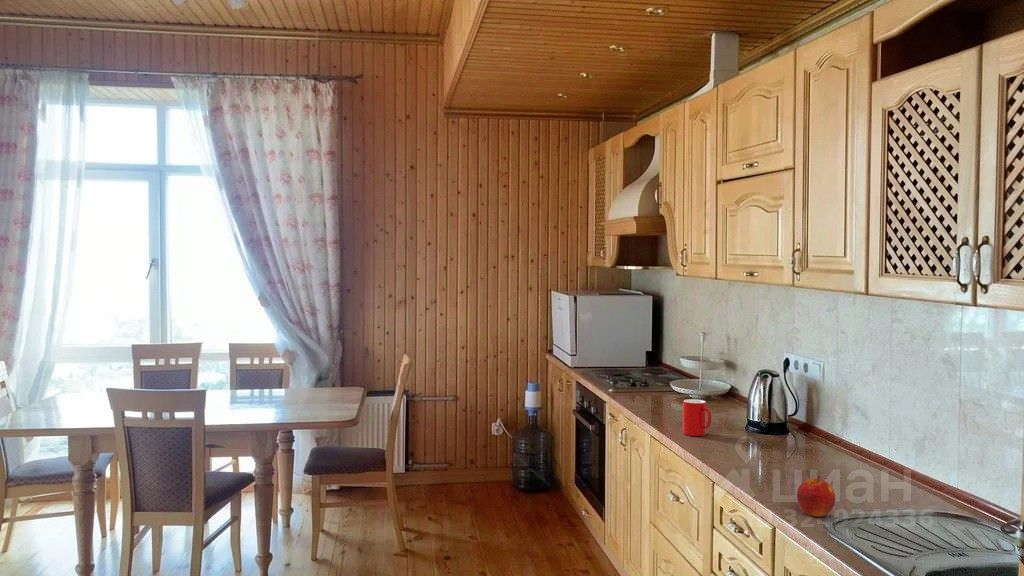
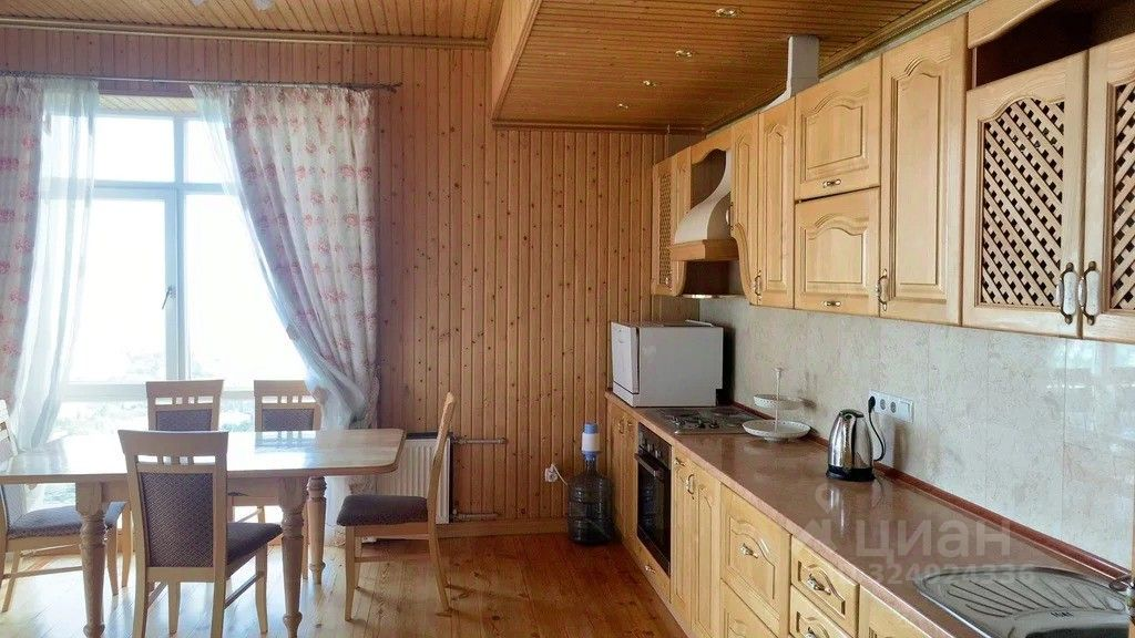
- apple [796,475,836,517]
- cup [682,398,713,437]
